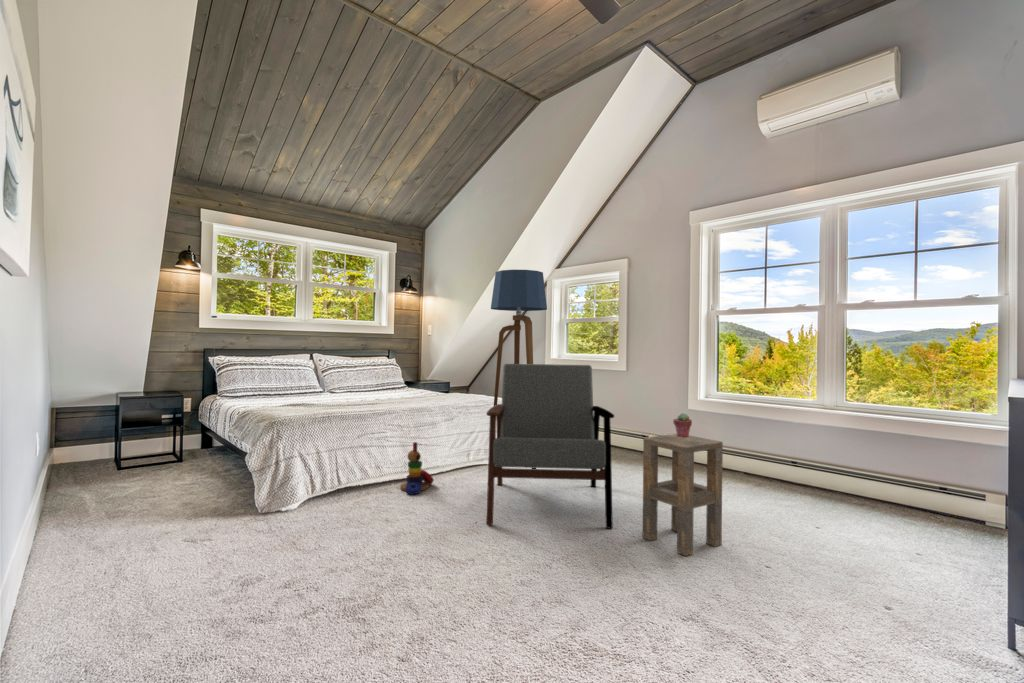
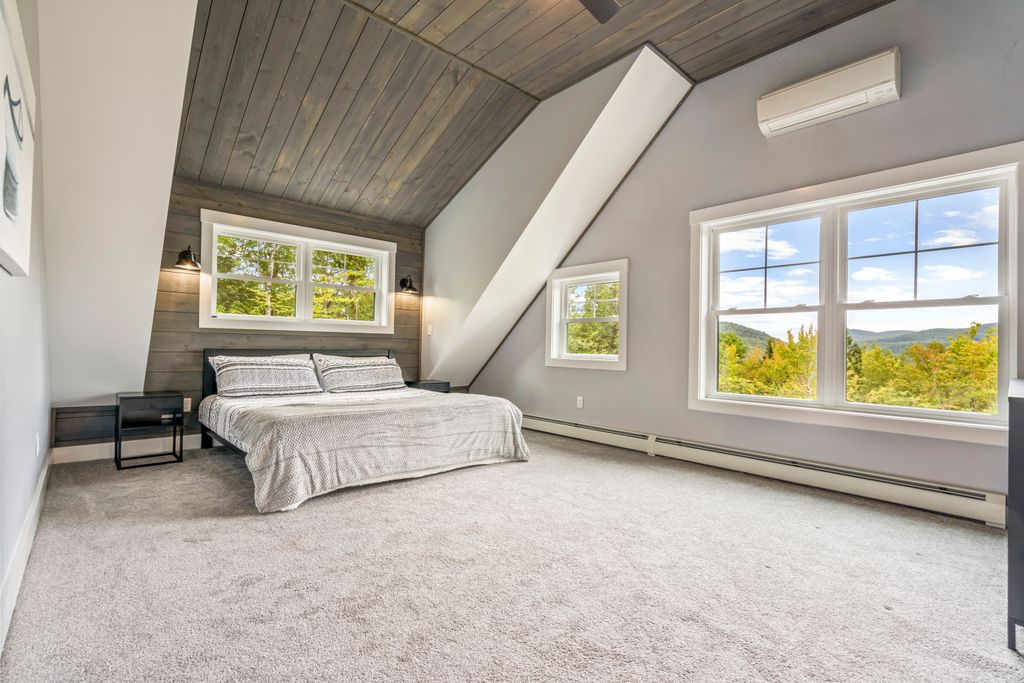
- floor lamp [490,269,548,469]
- potted succulent [672,412,693,437]
- stacking toy [399,441,435,495]
- side table [641,433,724,557]
- armchair [485,363,615,530]
